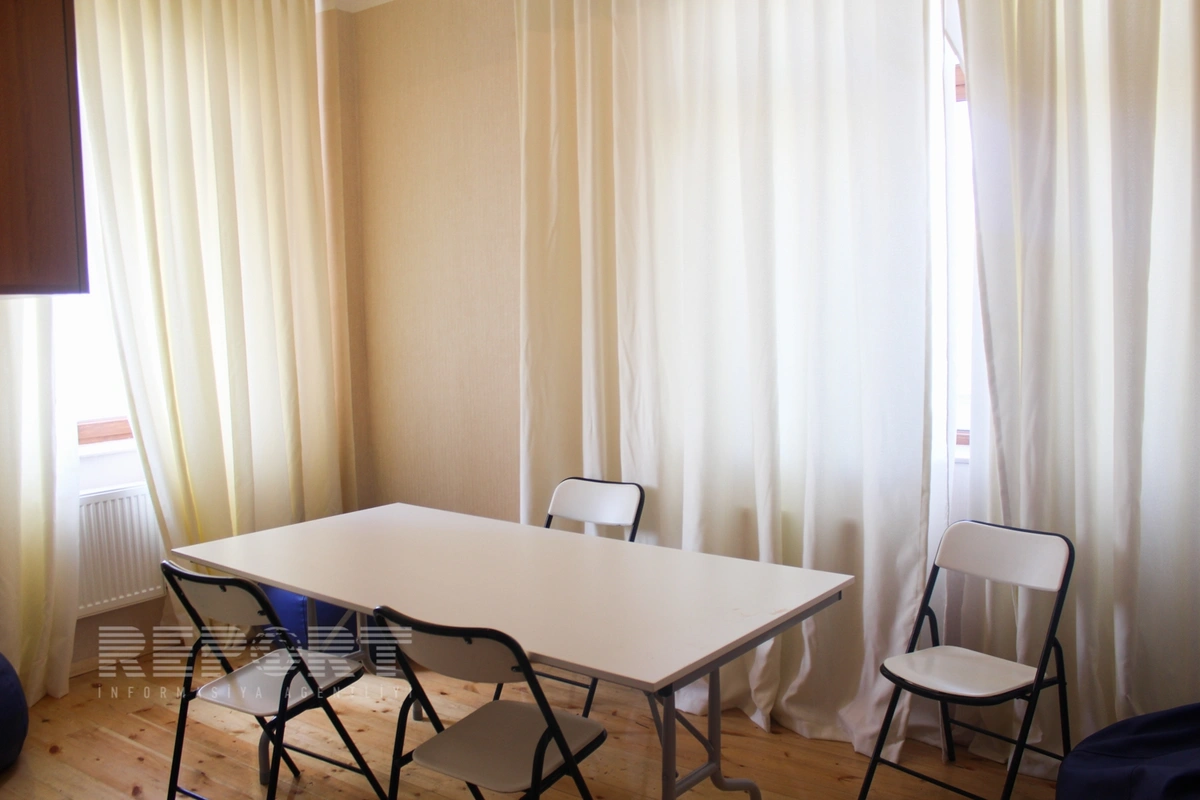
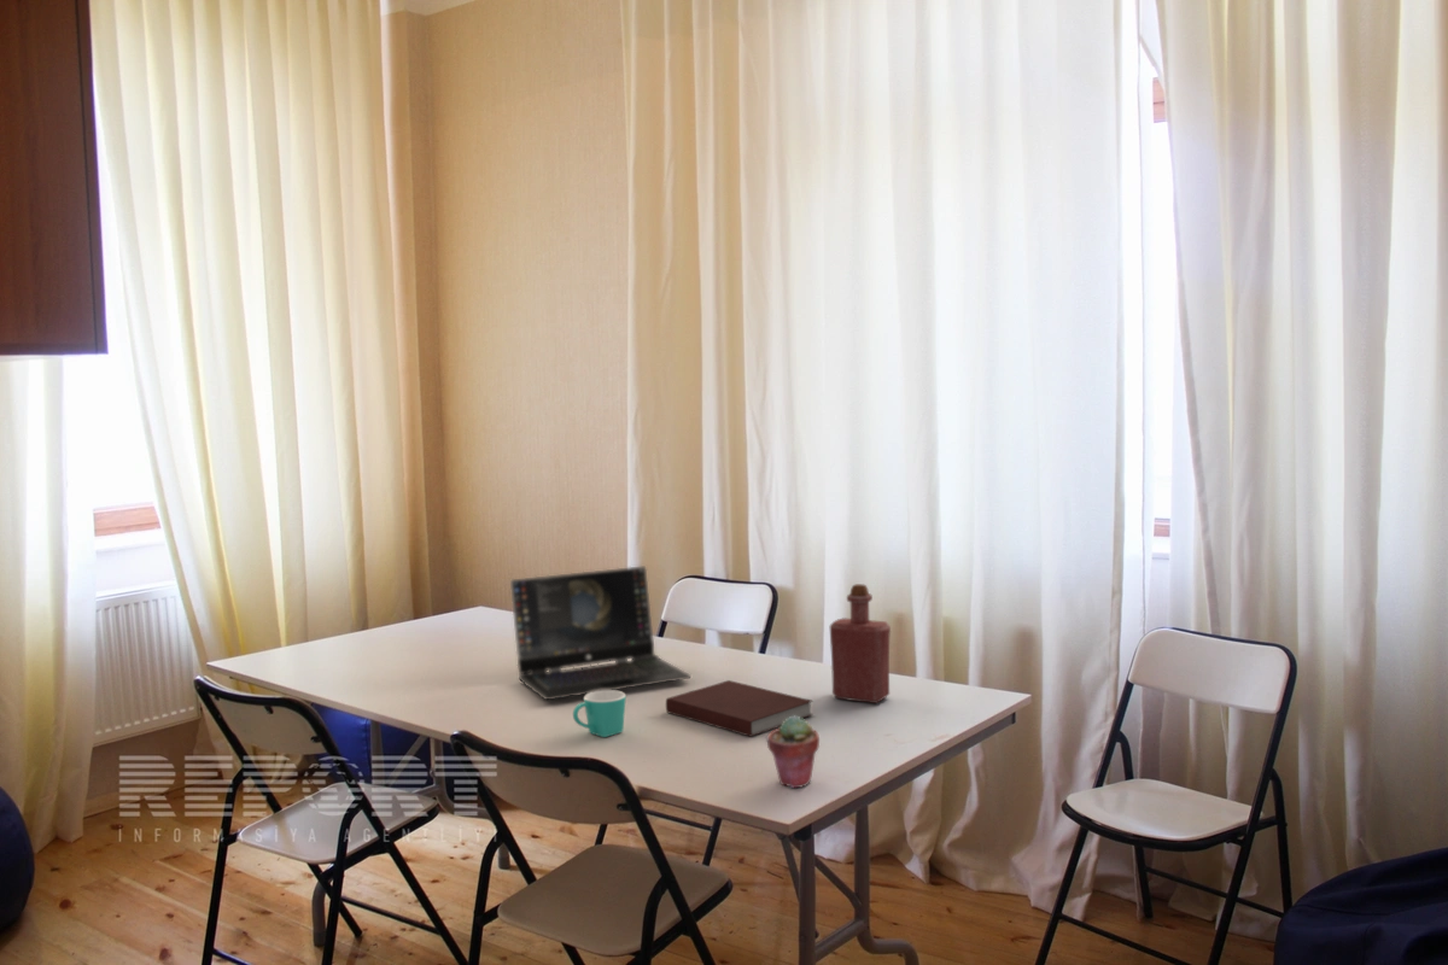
+ laptop [509,565,693,701]
+ notebook [665,679,815,738]
+ mug [572,690,627,738]
+ potted succulent [766,715,821,789]
+ bottle [829,583,892,704]
